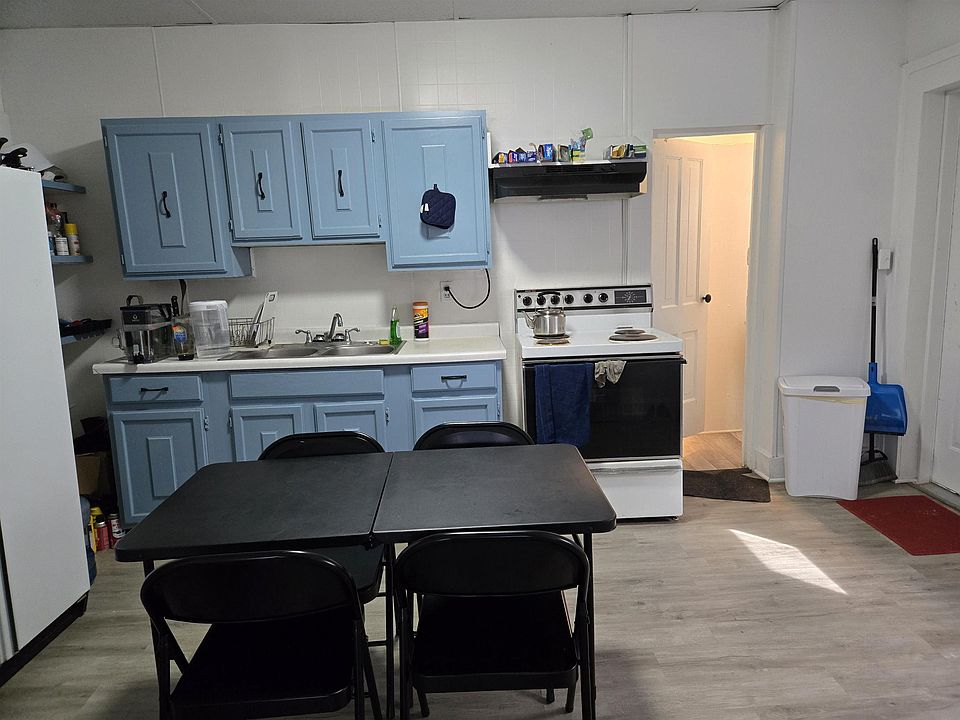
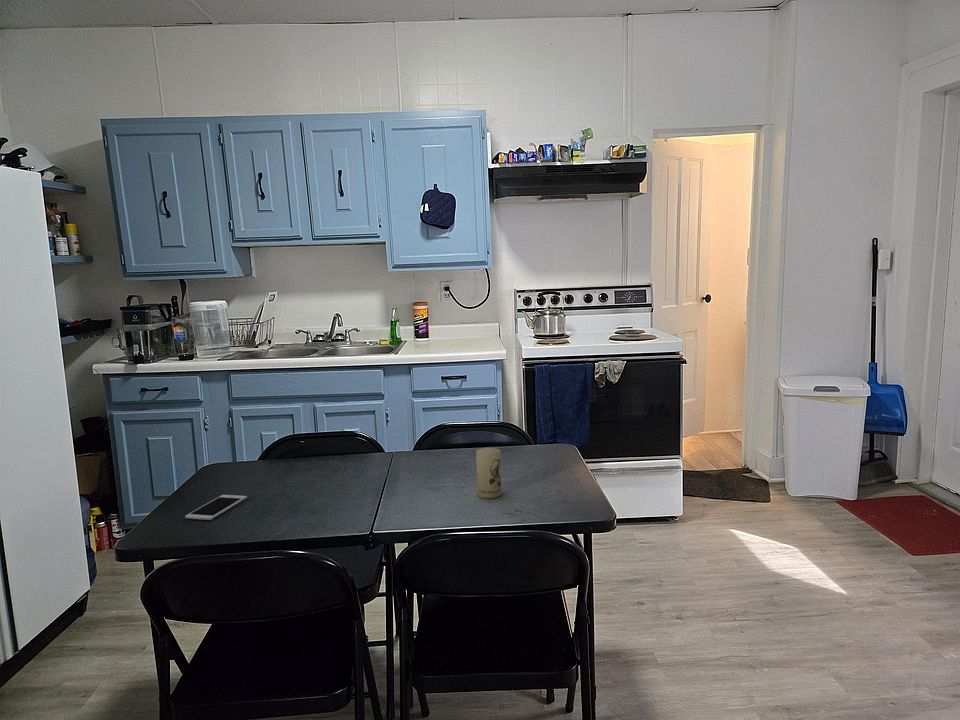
+ cell phone [184,494,248,521]
+ candle [475,447,503,499]
